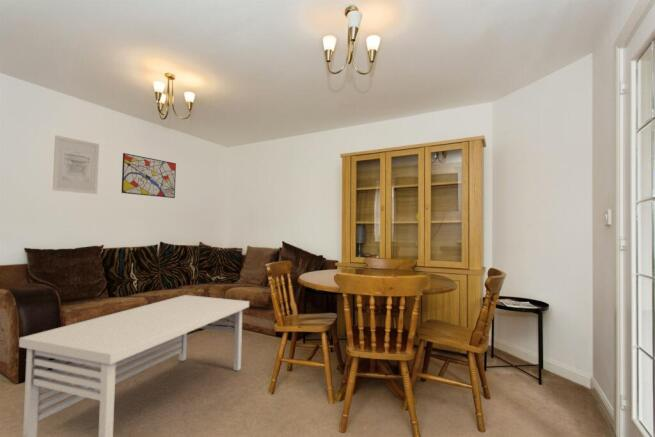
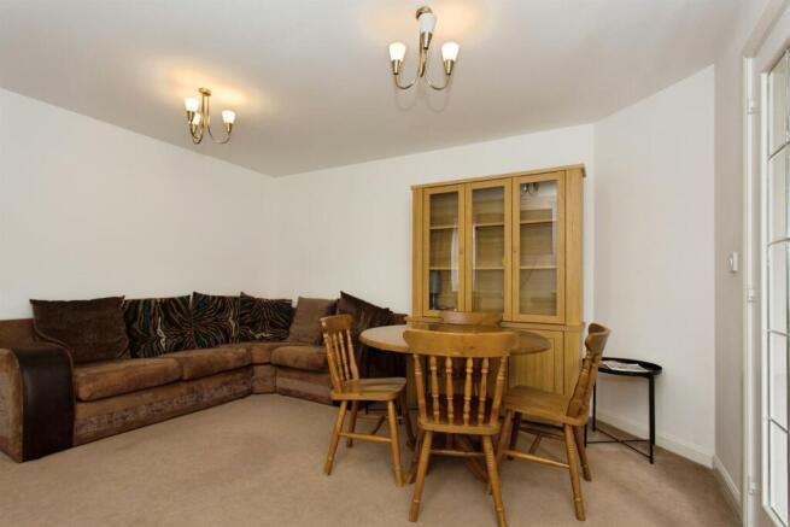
- wall art [121,152,177,199]
- wall art [52,134,100,195]
- coffee table [18,294,250,437]
